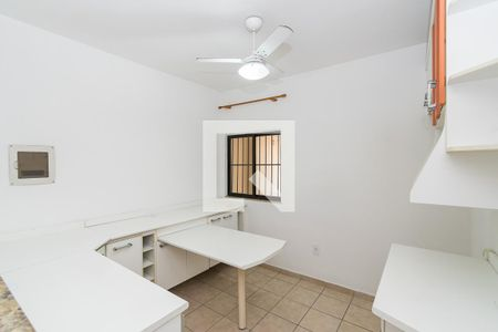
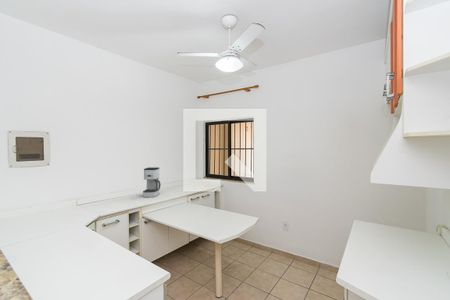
+ coffee maker [142,166,162,198]
